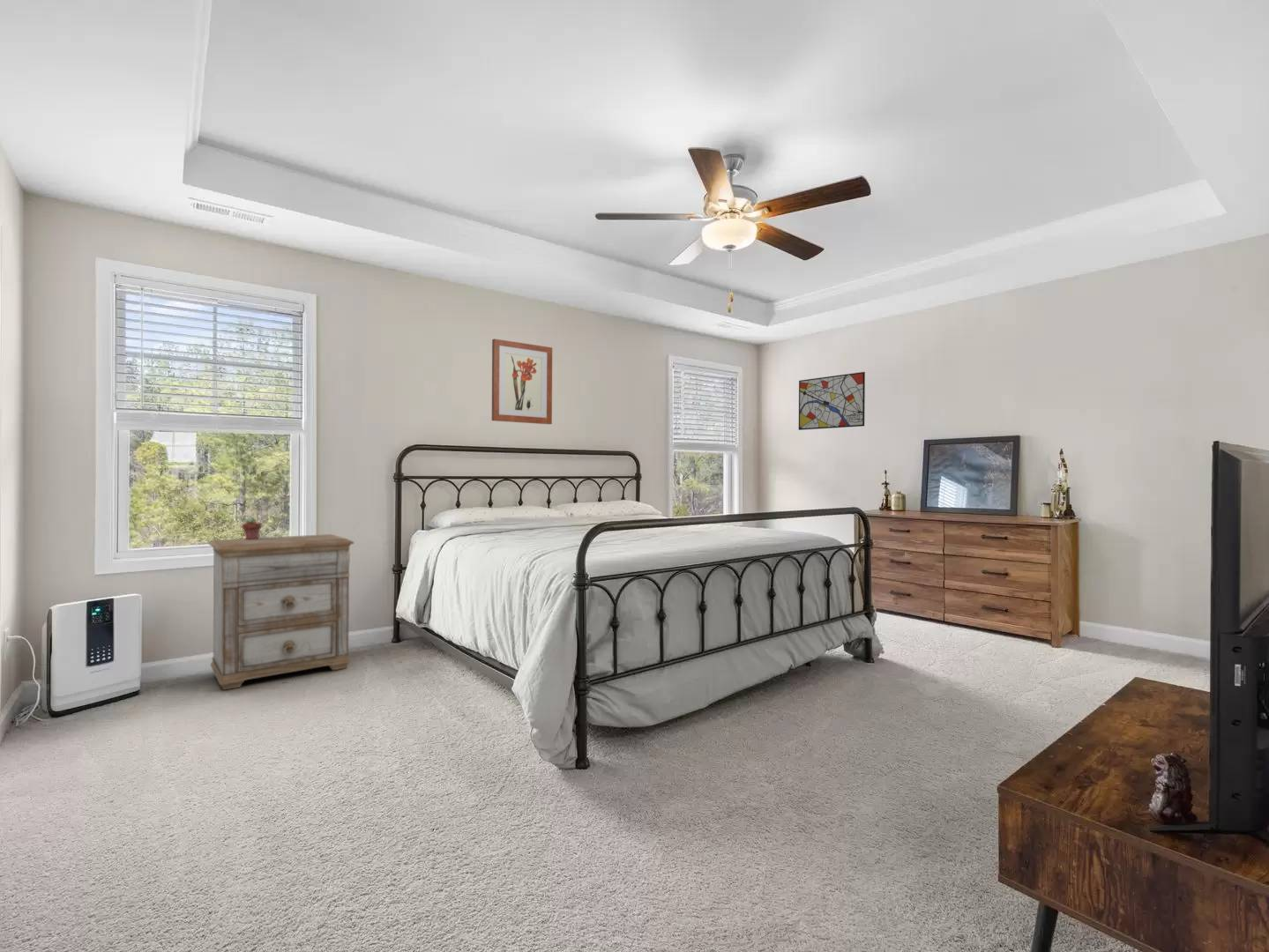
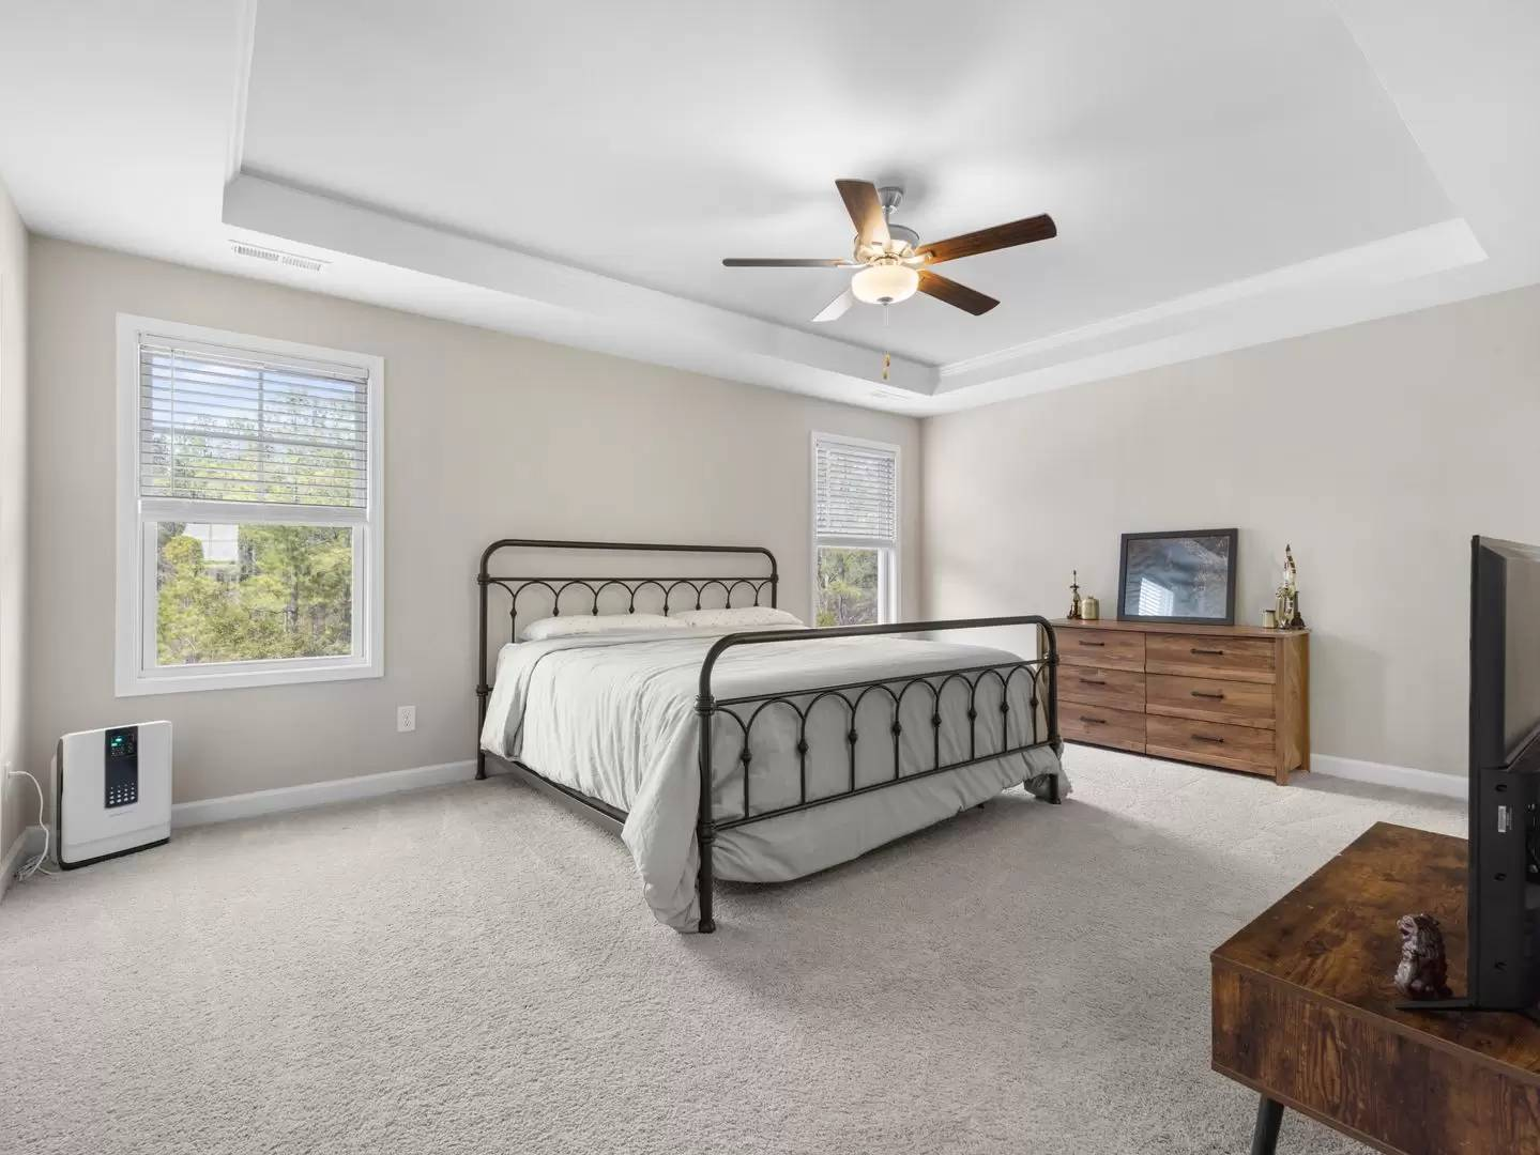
- wall art [491,338,553,425]
- wall art [798,371,866,431]
- potted succulent [242,517,263,539]
- nightstand [208,533,355,691]
